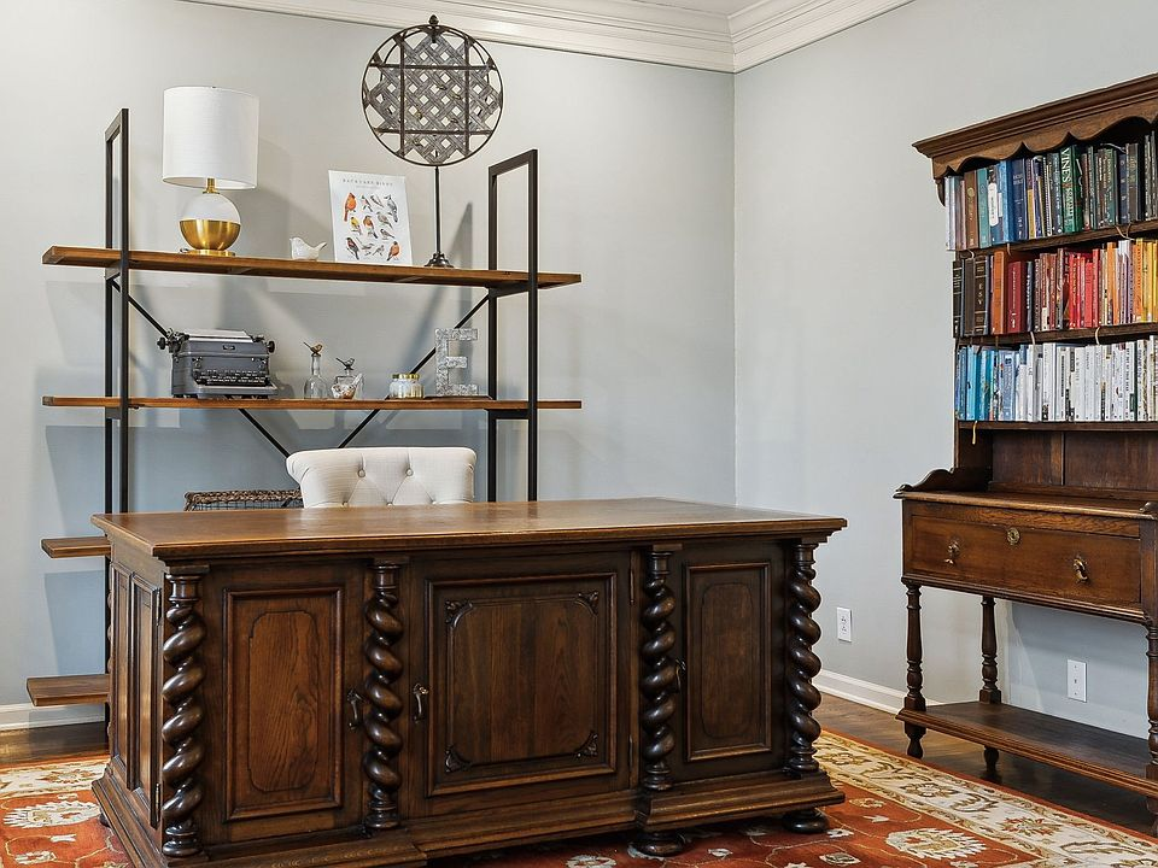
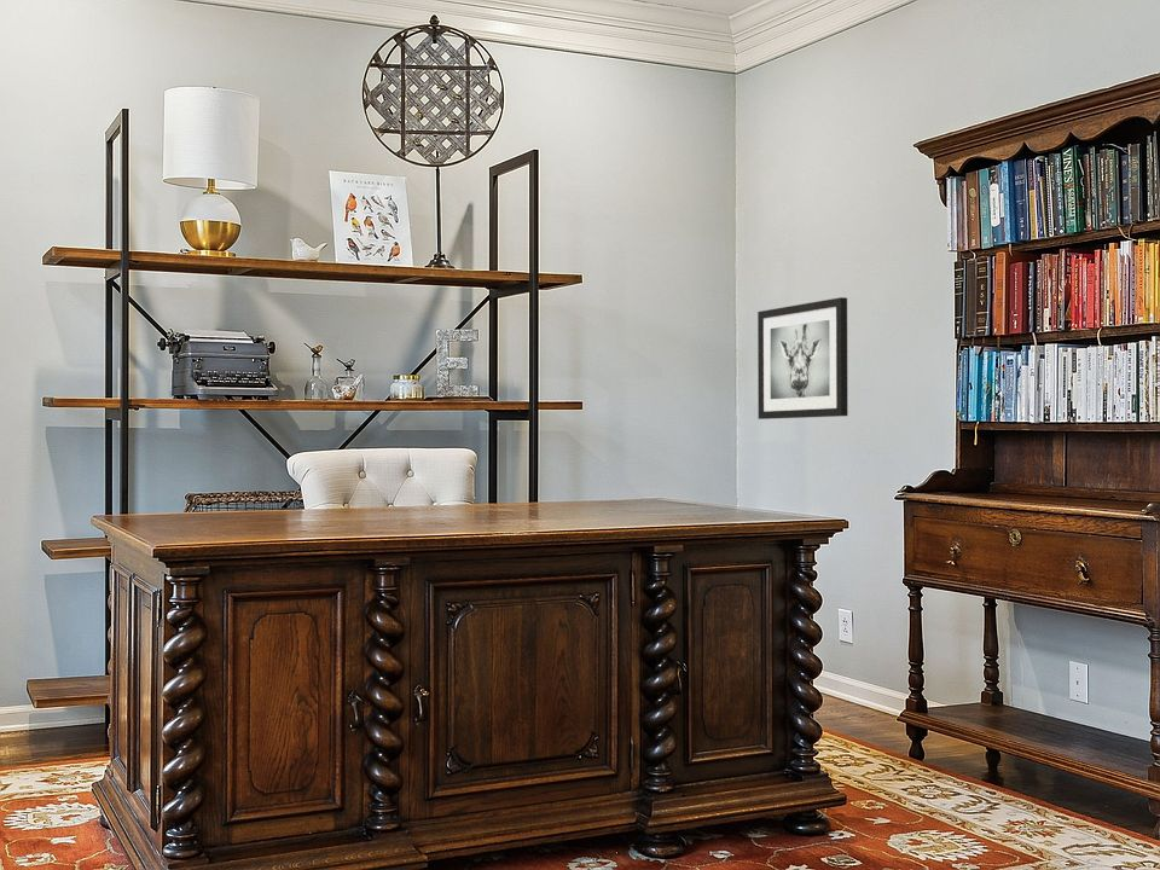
+ wall art [756,296,849,420]
